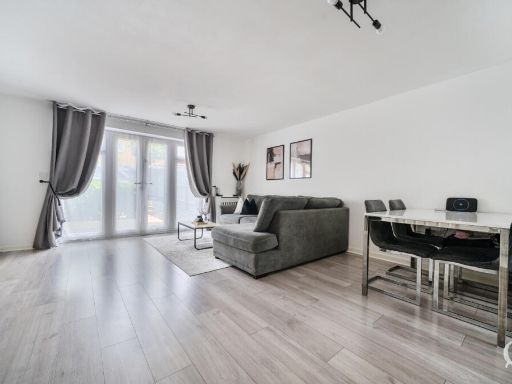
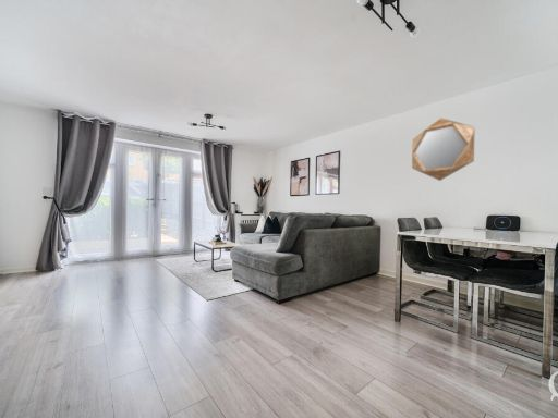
+ home mirror [411,118,476,182]
